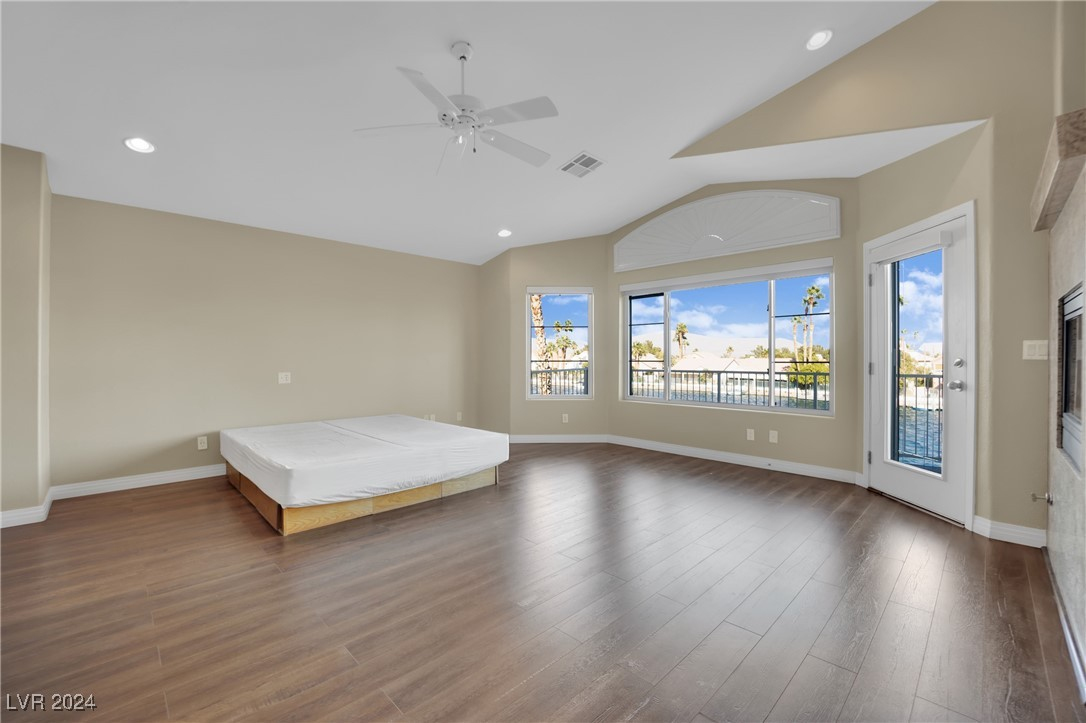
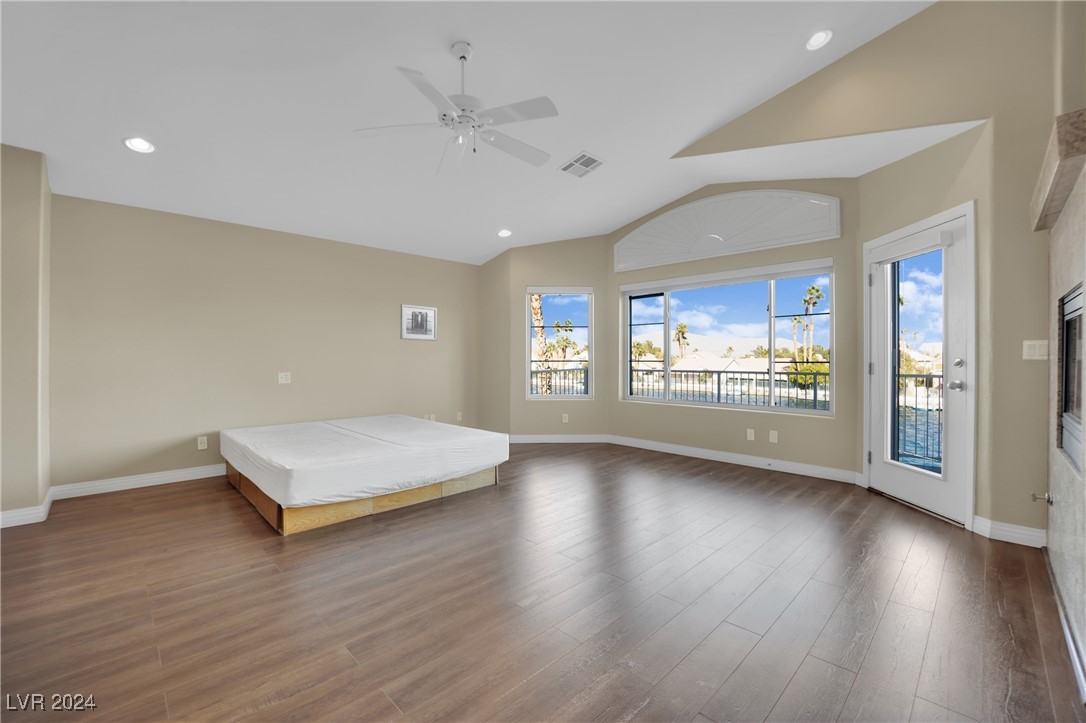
+ wall art [399,303,438,342]
